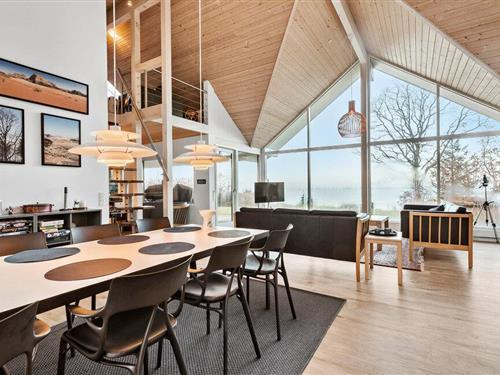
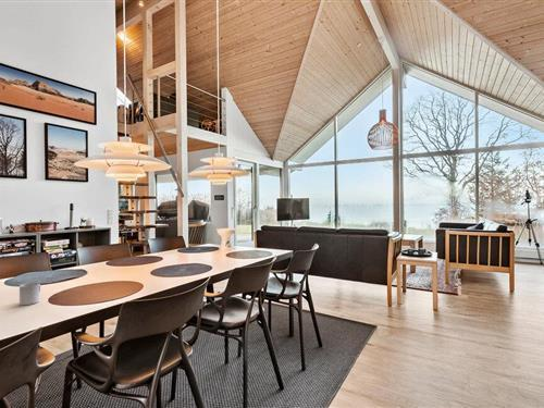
+ cup [18,282,41,306]
